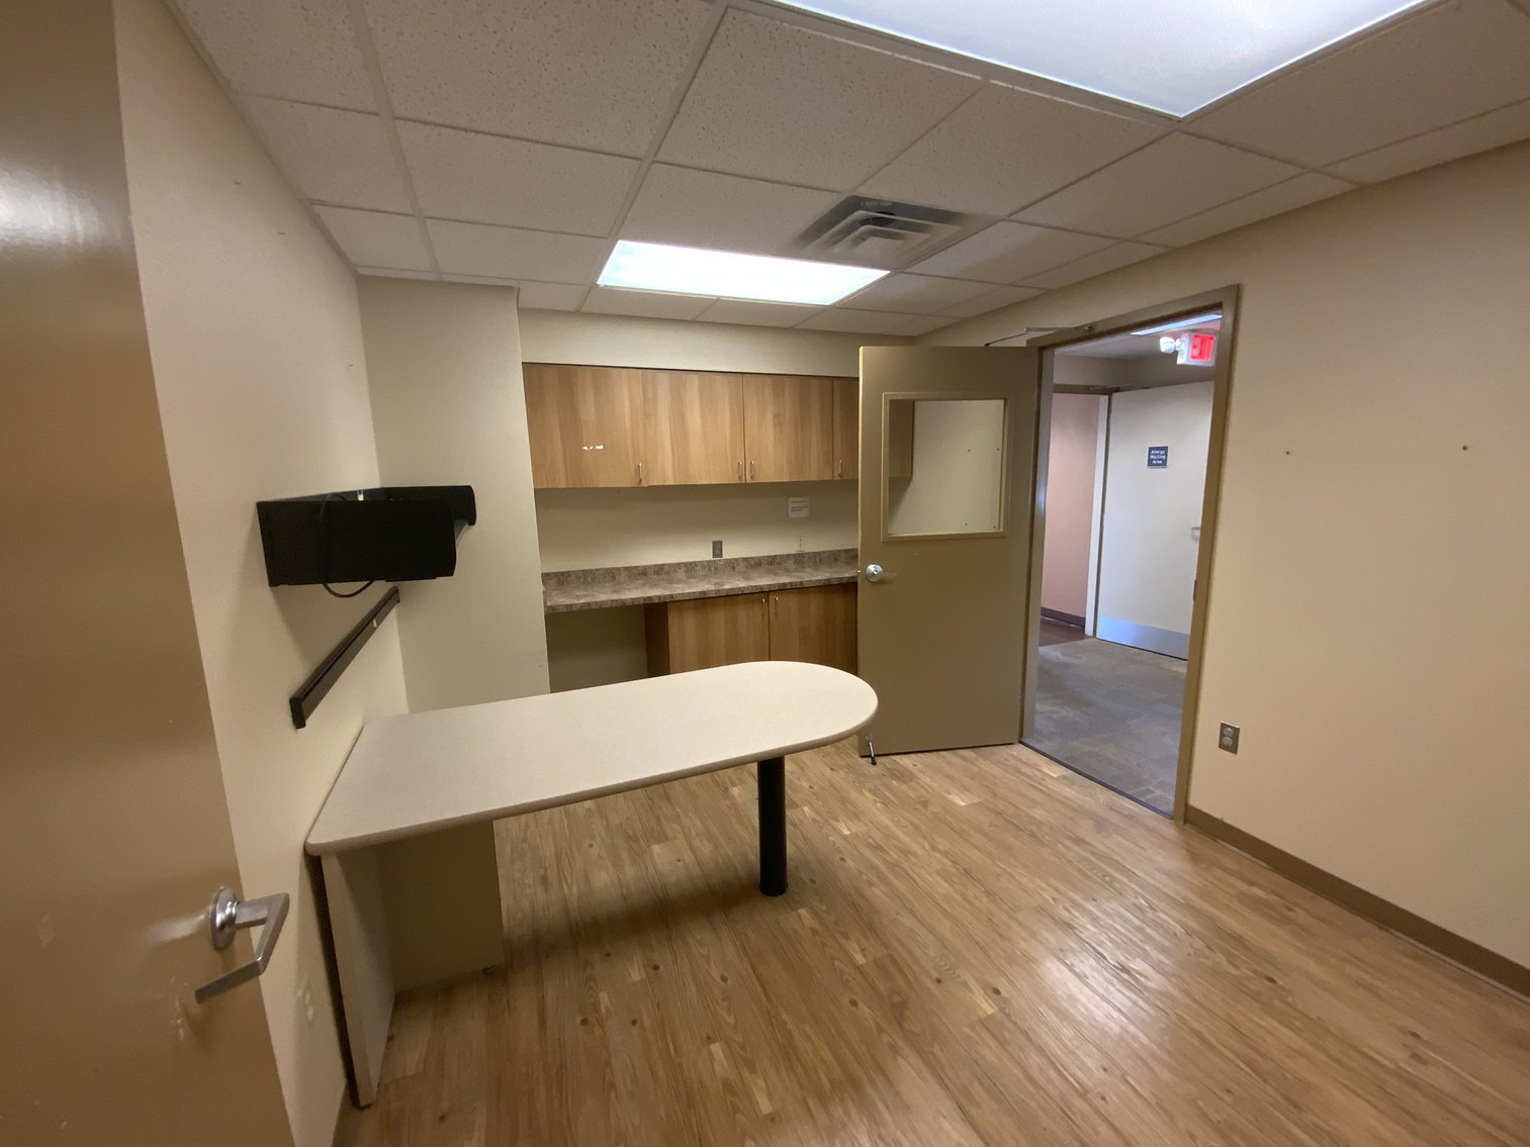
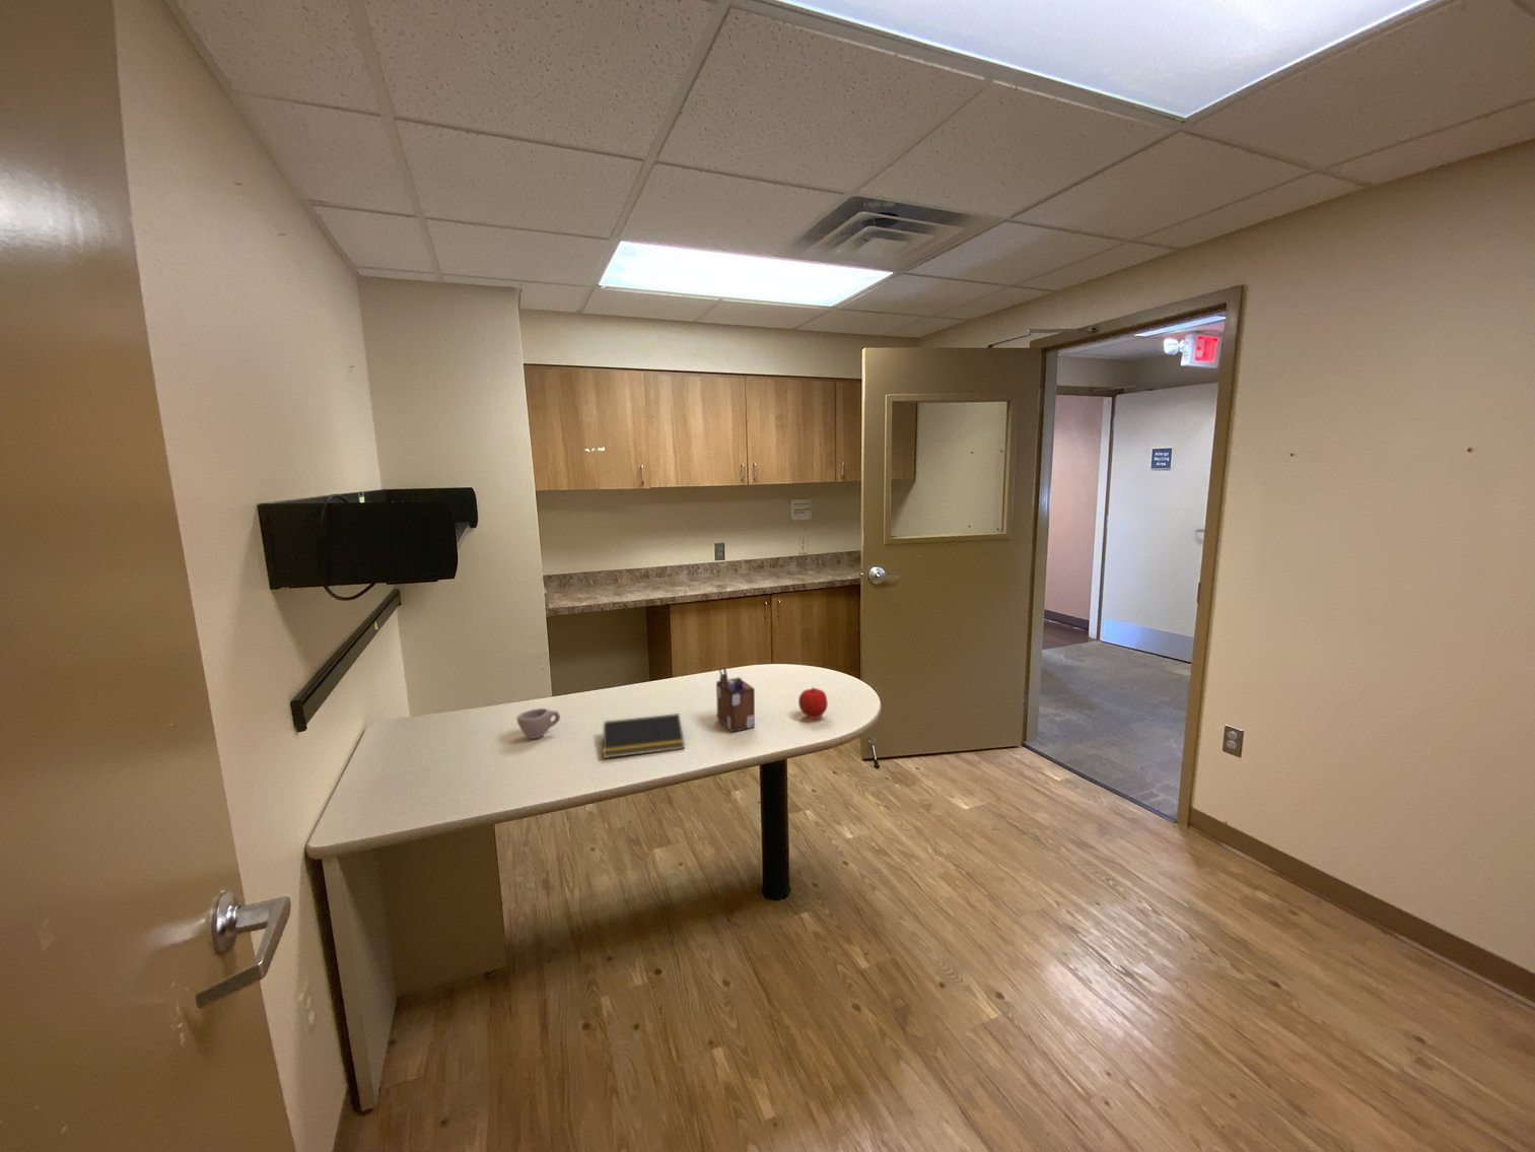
+ notepad [601,713,686,759]
+ cup [515,708,561,739]
+ fruit [797,686,829,720]
+ desk organizer [715,666,756,733]
